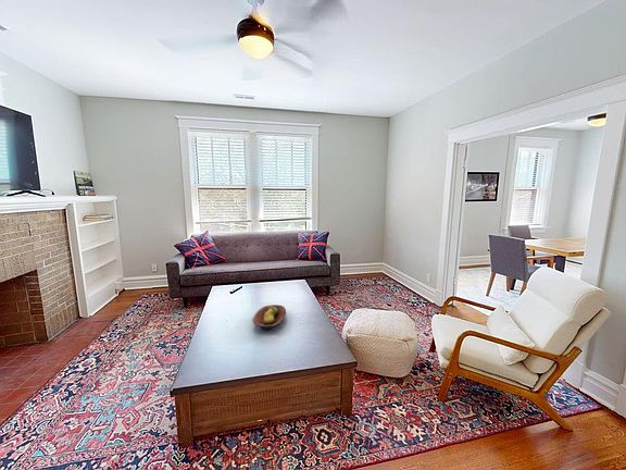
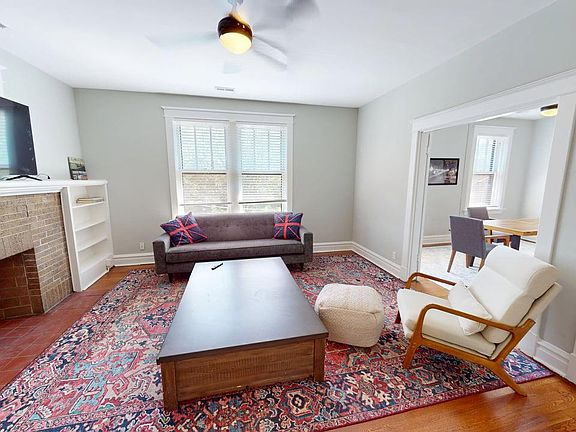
- fruit bowl [252,304,287,331]
